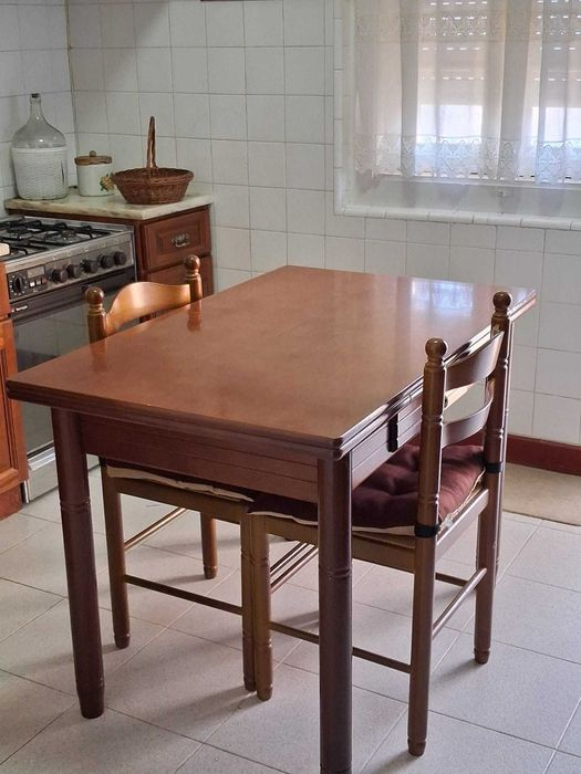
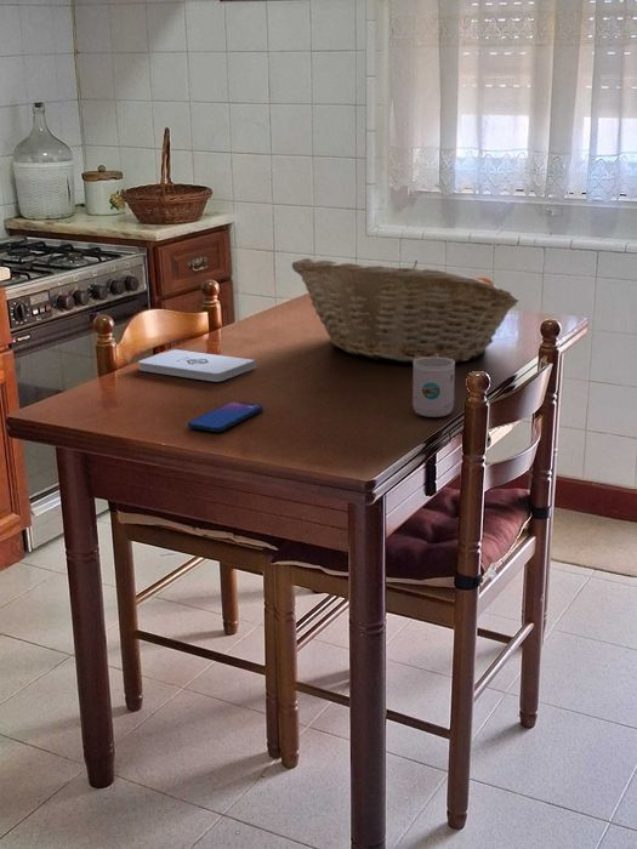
+ notepad [137,348,256,383]
+ fruit basket [291,257,521,364]
+ smartphone [187,400,263,433]
+ mug [411,353,456,418]
